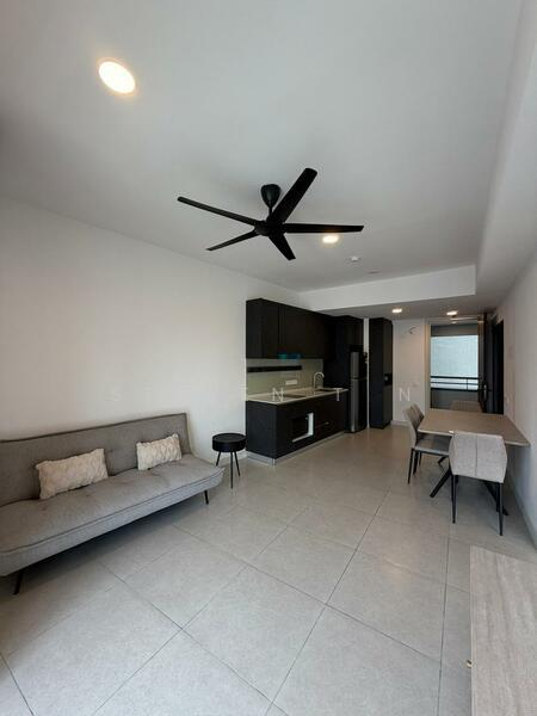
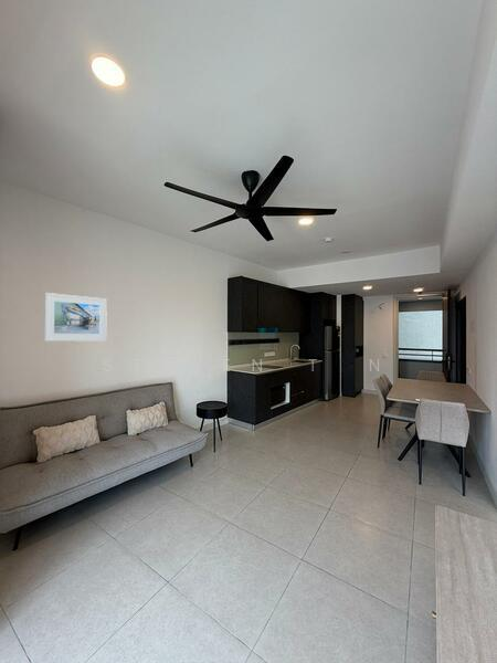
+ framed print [43,292,108,343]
